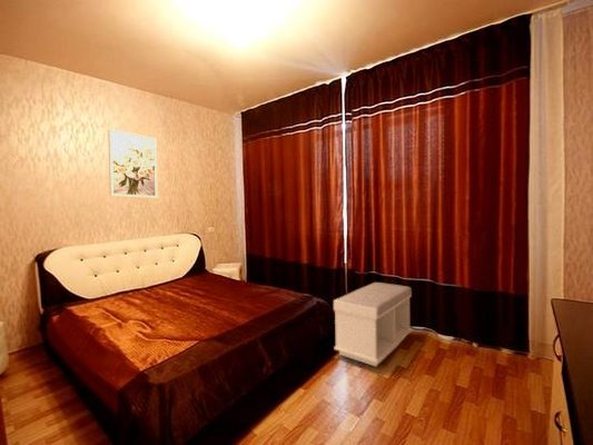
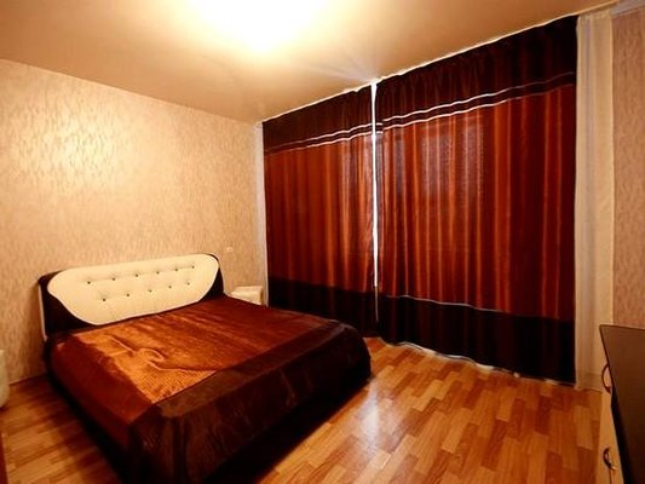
- bench [333,281,413,367]
- wall art [107,128,158,199]
